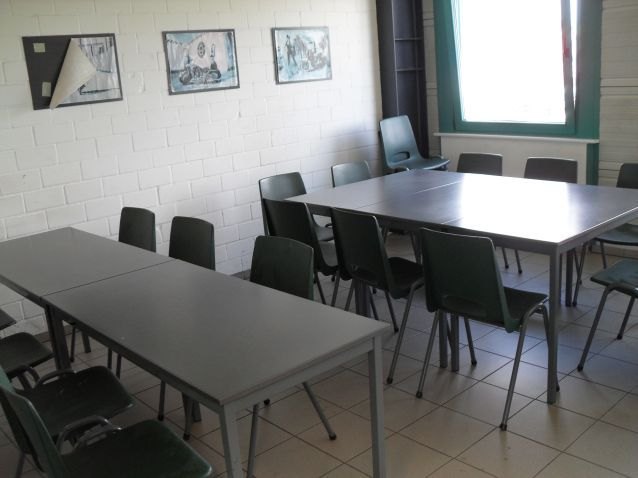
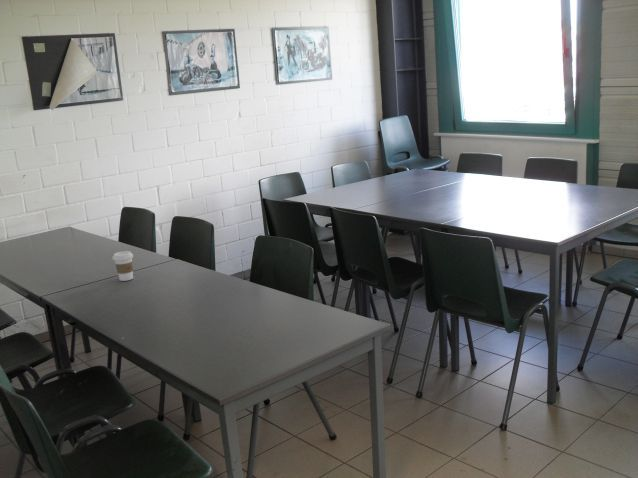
+ coffee cup [112,250,134,282]
